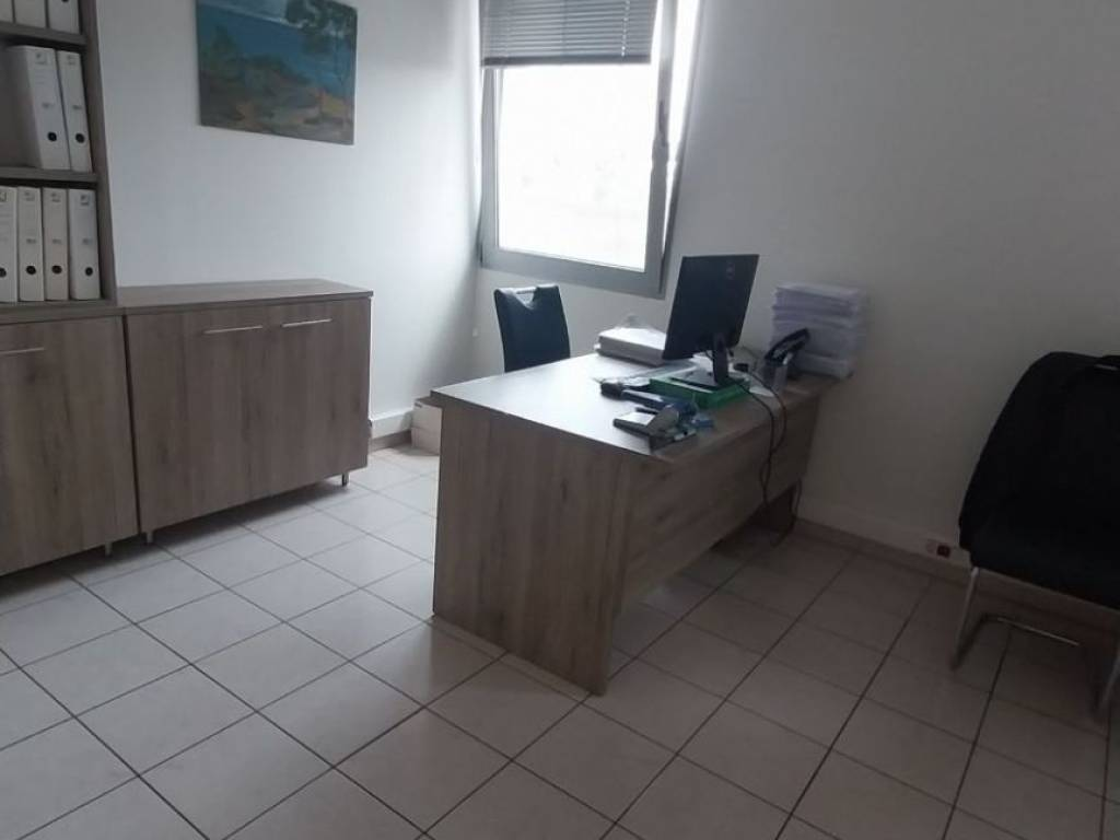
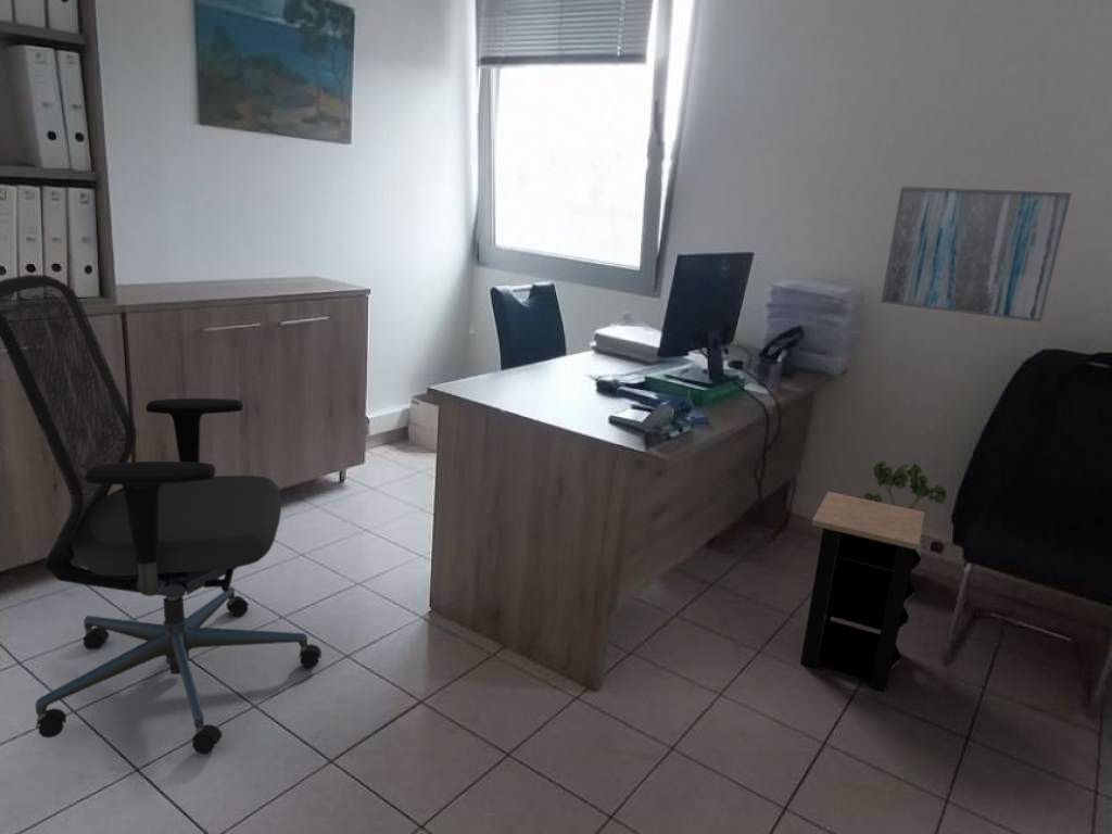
+ side table [799,491,925,692]
+ office chair [0,274,323,756]
+ wall art [880,186,1073,324]
+ potted plant [857,460,948,571]
